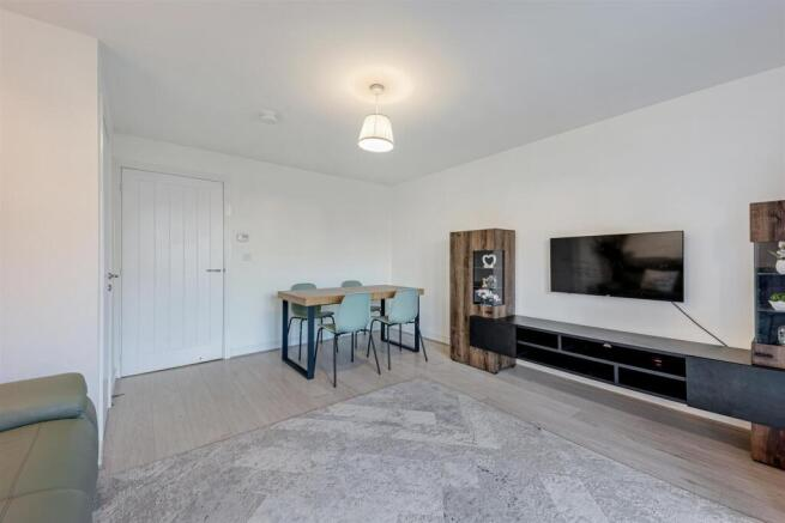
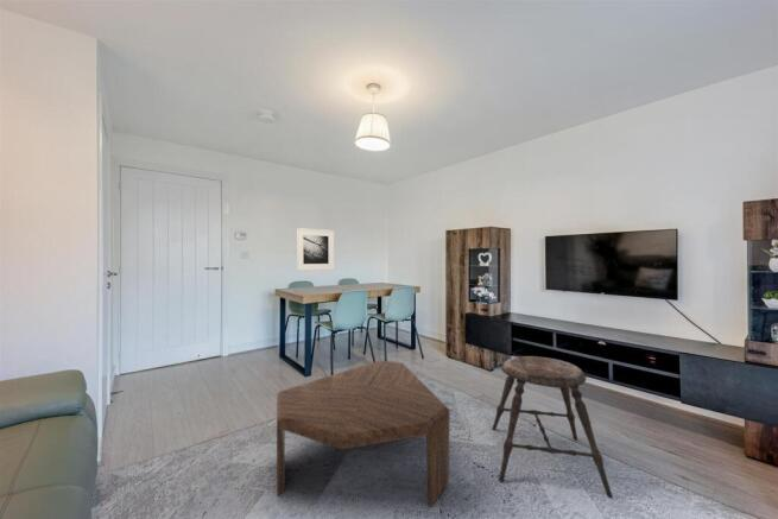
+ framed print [296,227,335,272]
+ coffee table [276,359,450,508]
+ stool [491,355,614,499]
